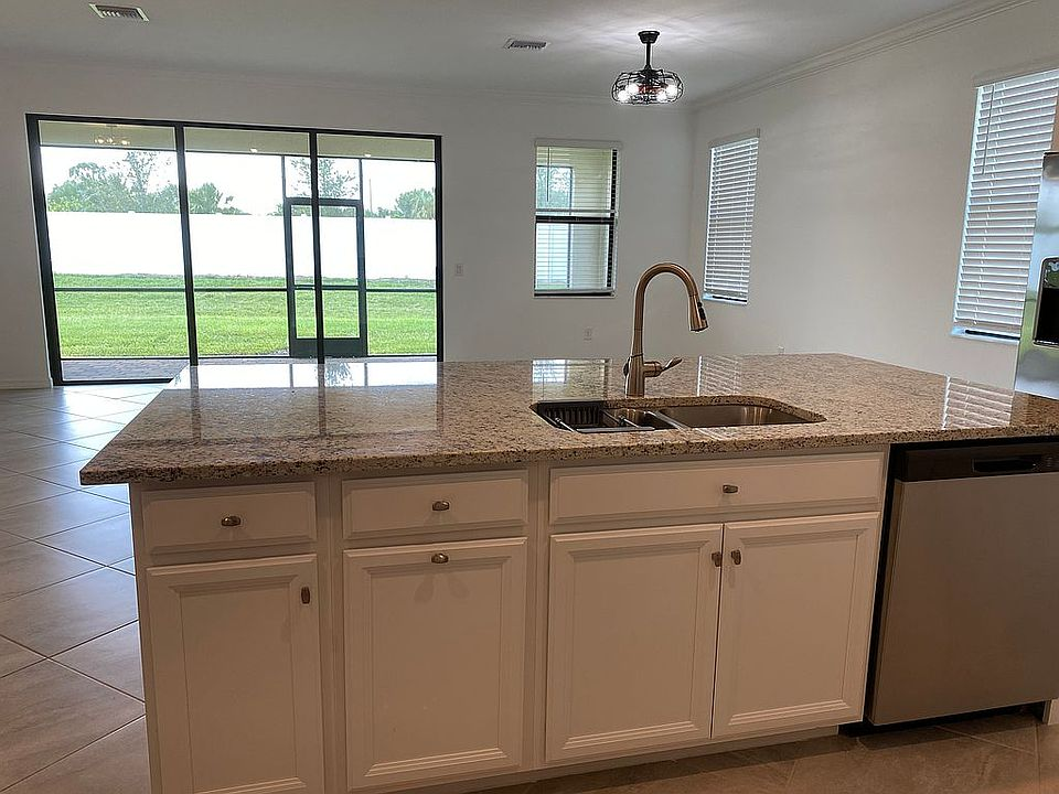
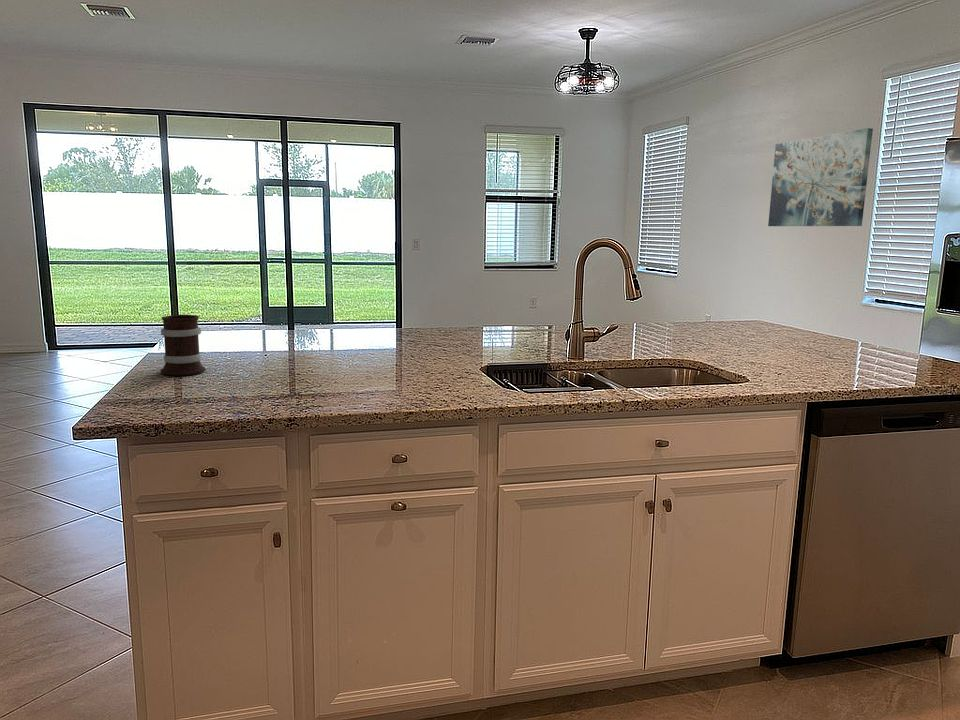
+ wall art [767,127,874,227]
+ mug [160,314,207,376]
